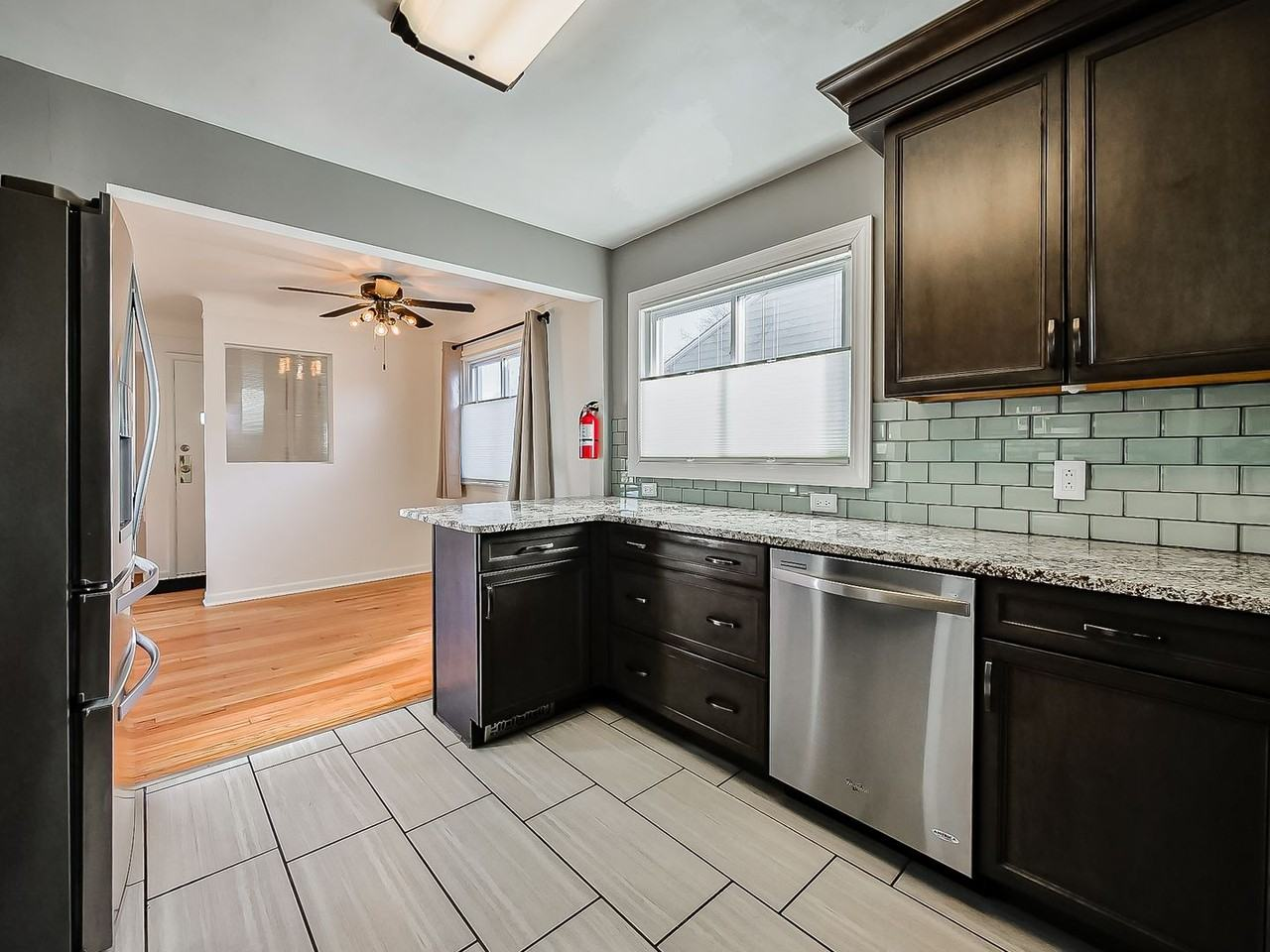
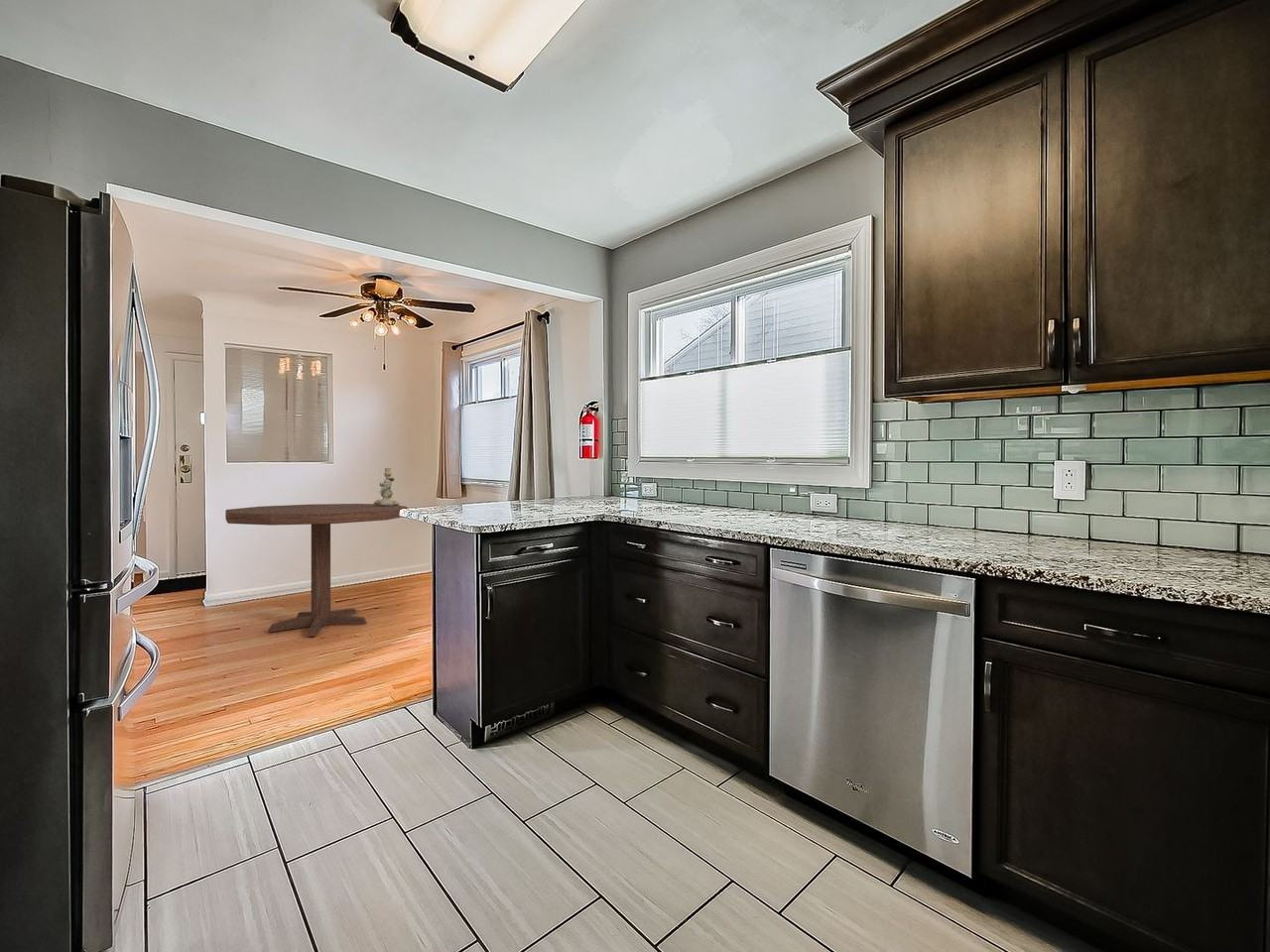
+ candlestick [373,467,401,506]
+ dining table [224,503,409,638]
